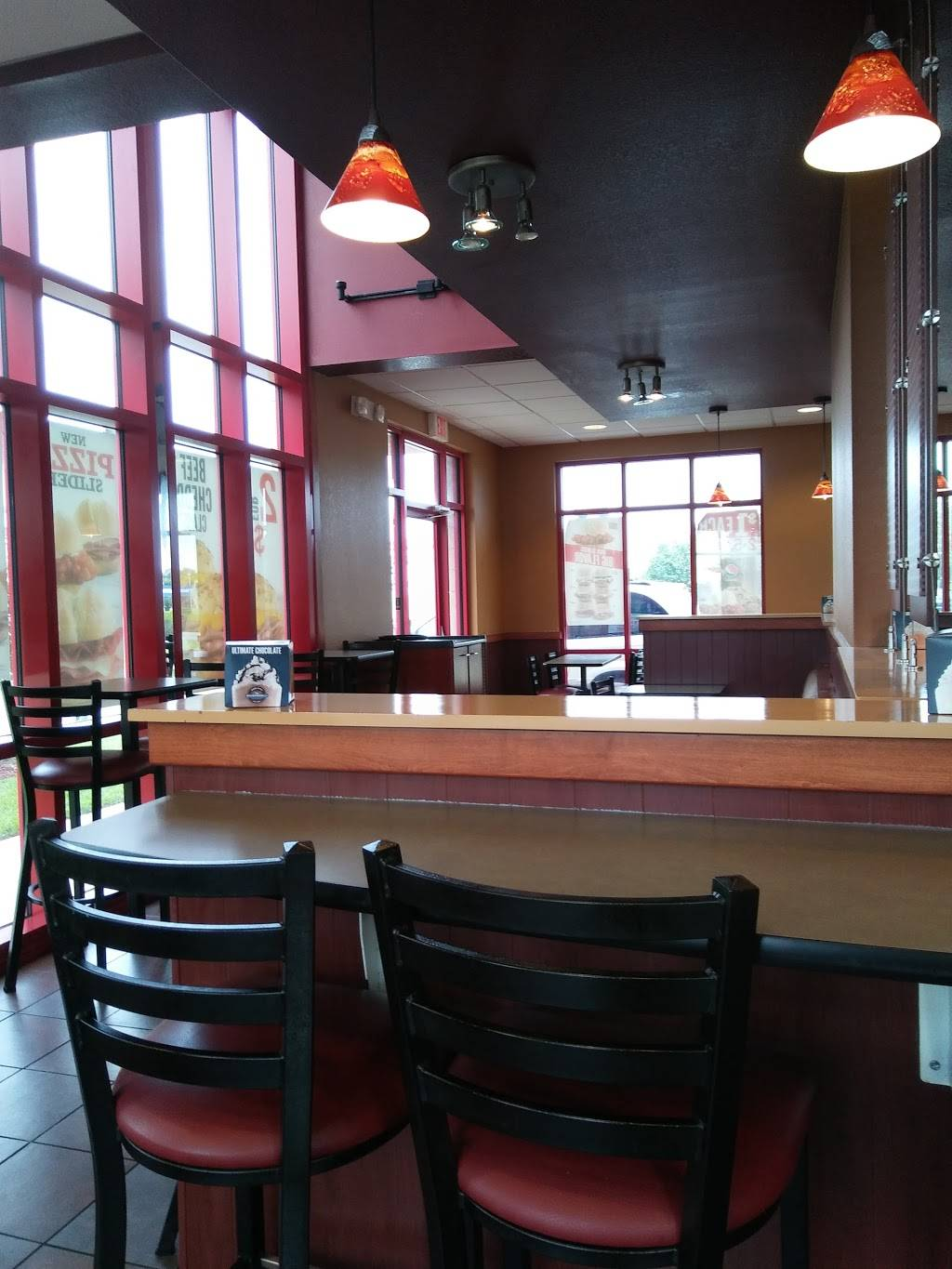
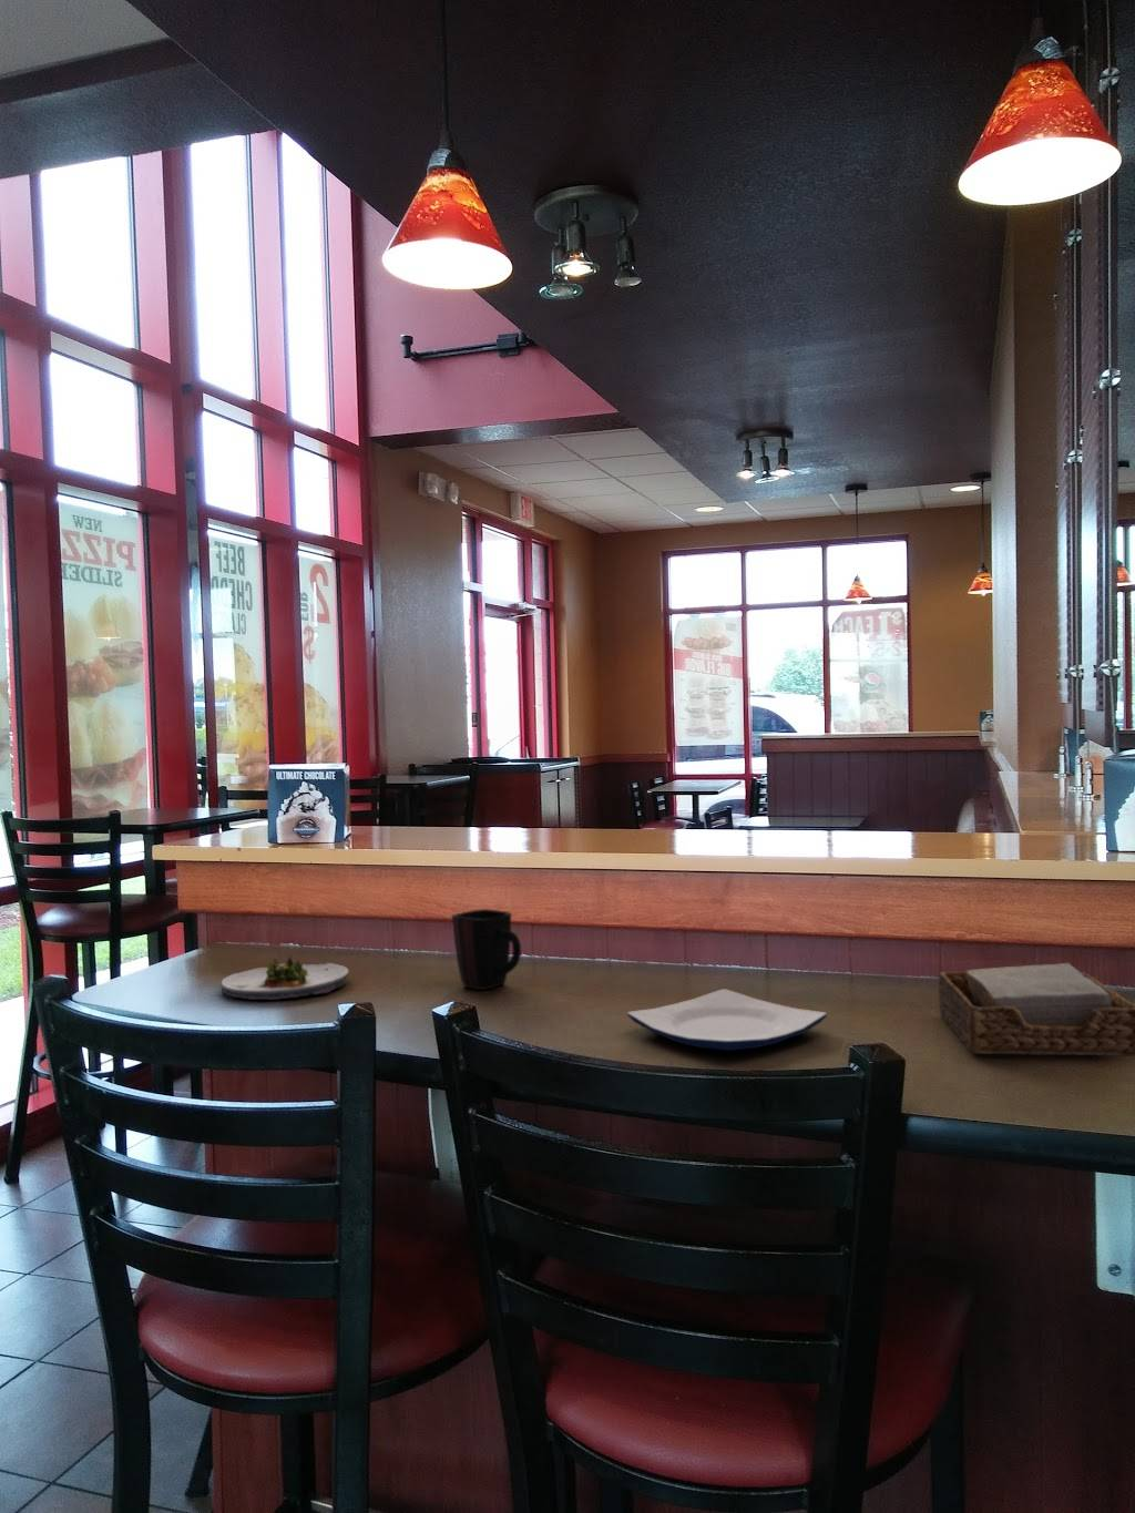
+ napkin holder [938,962,1135,1058]
+ mug [451,907,522,991]
+ plate [626,987,827,1052]
+ salad plate [219,955,351,1000]
